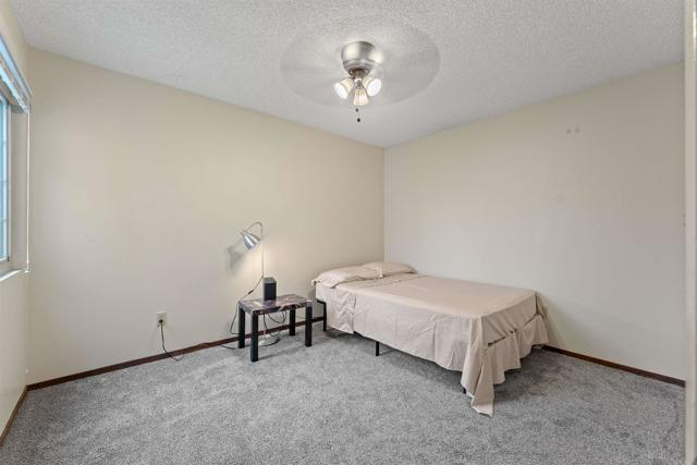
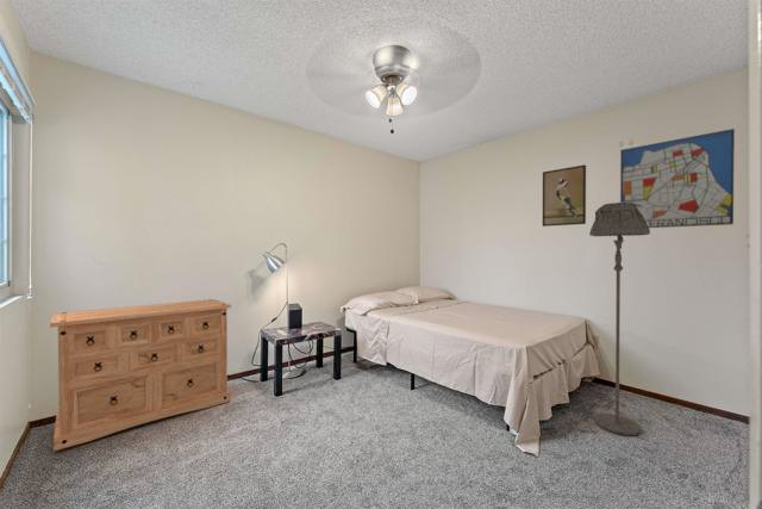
+ floor lamp [588,201,651,436]
+ wall art [619,128,736,229]
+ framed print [542,163,587,228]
+ dresser [49,298,232,452]
